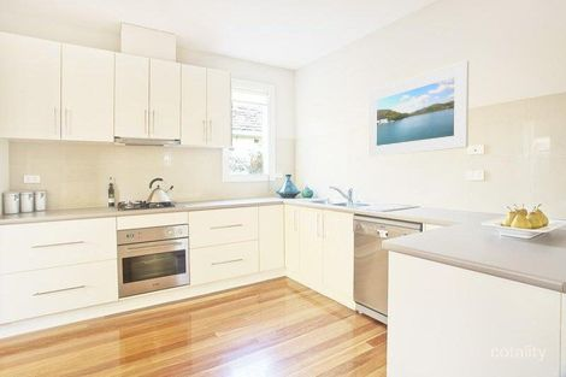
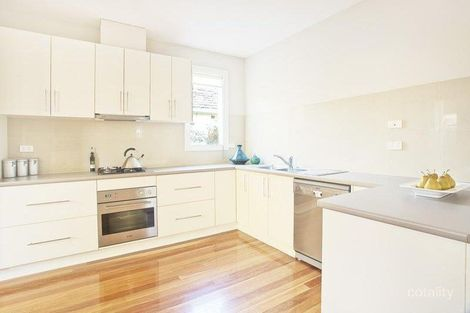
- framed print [367,59,470,158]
